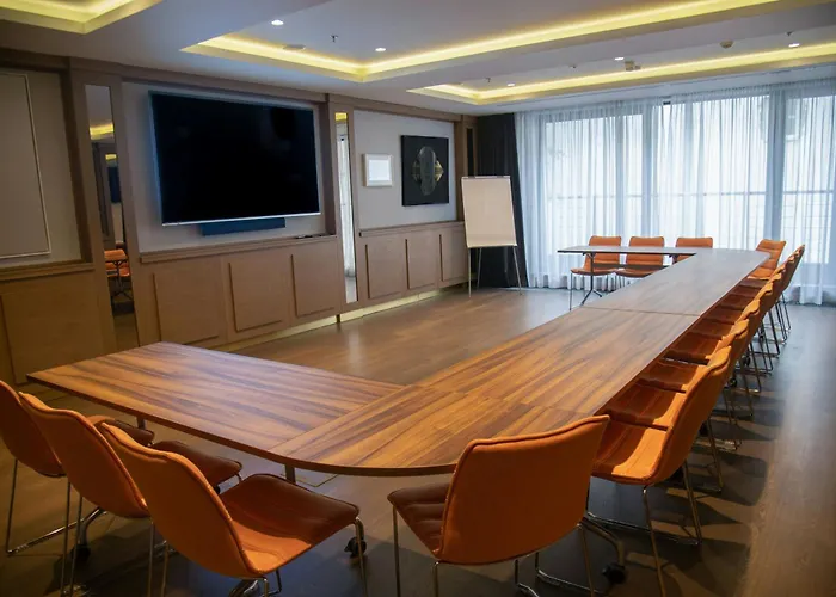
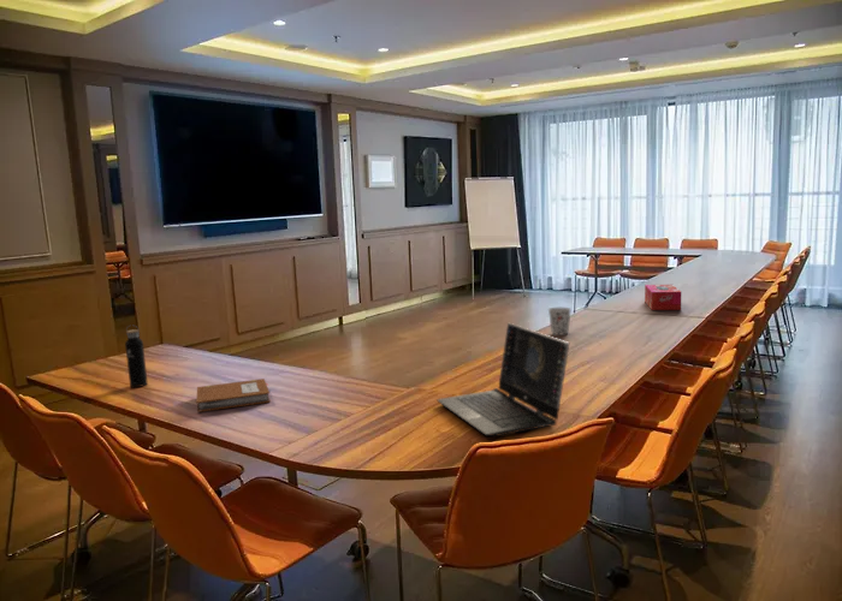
+ laptop [437,322,570,438]
+ notebook [195,377,272,413]
+ cup [547,307,573,337]
+ water bottle [124,325,149,388]
+ tissue box [644,284,682,311]
